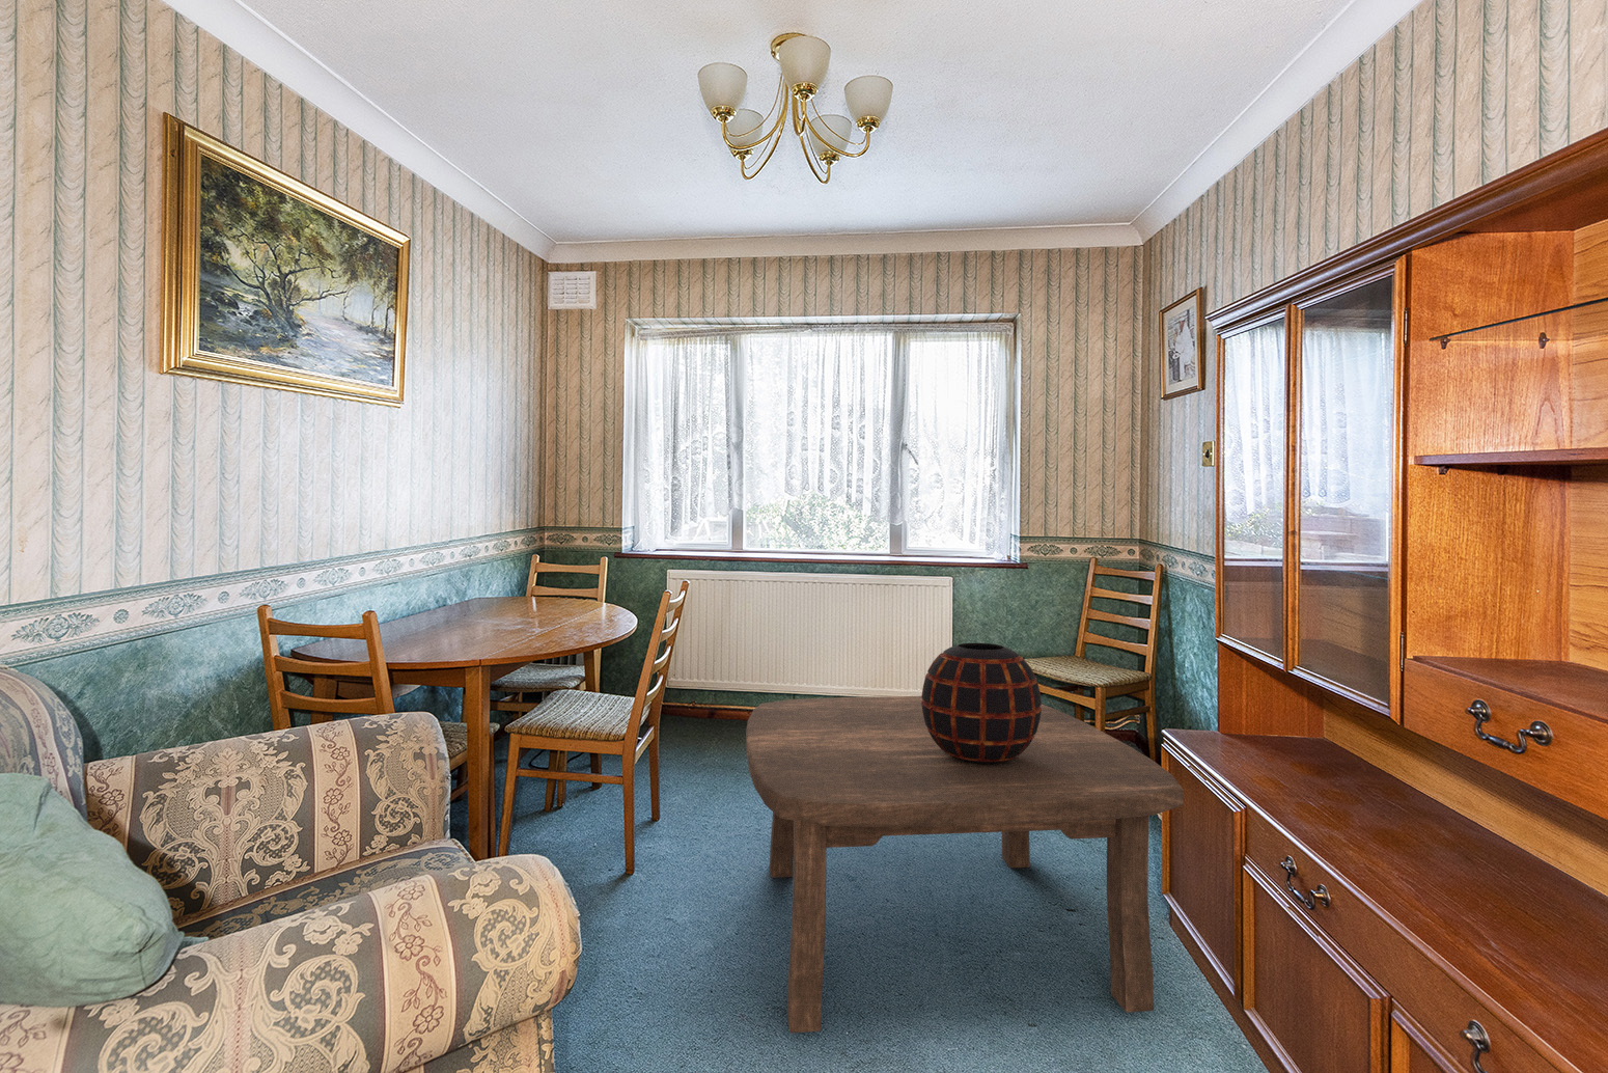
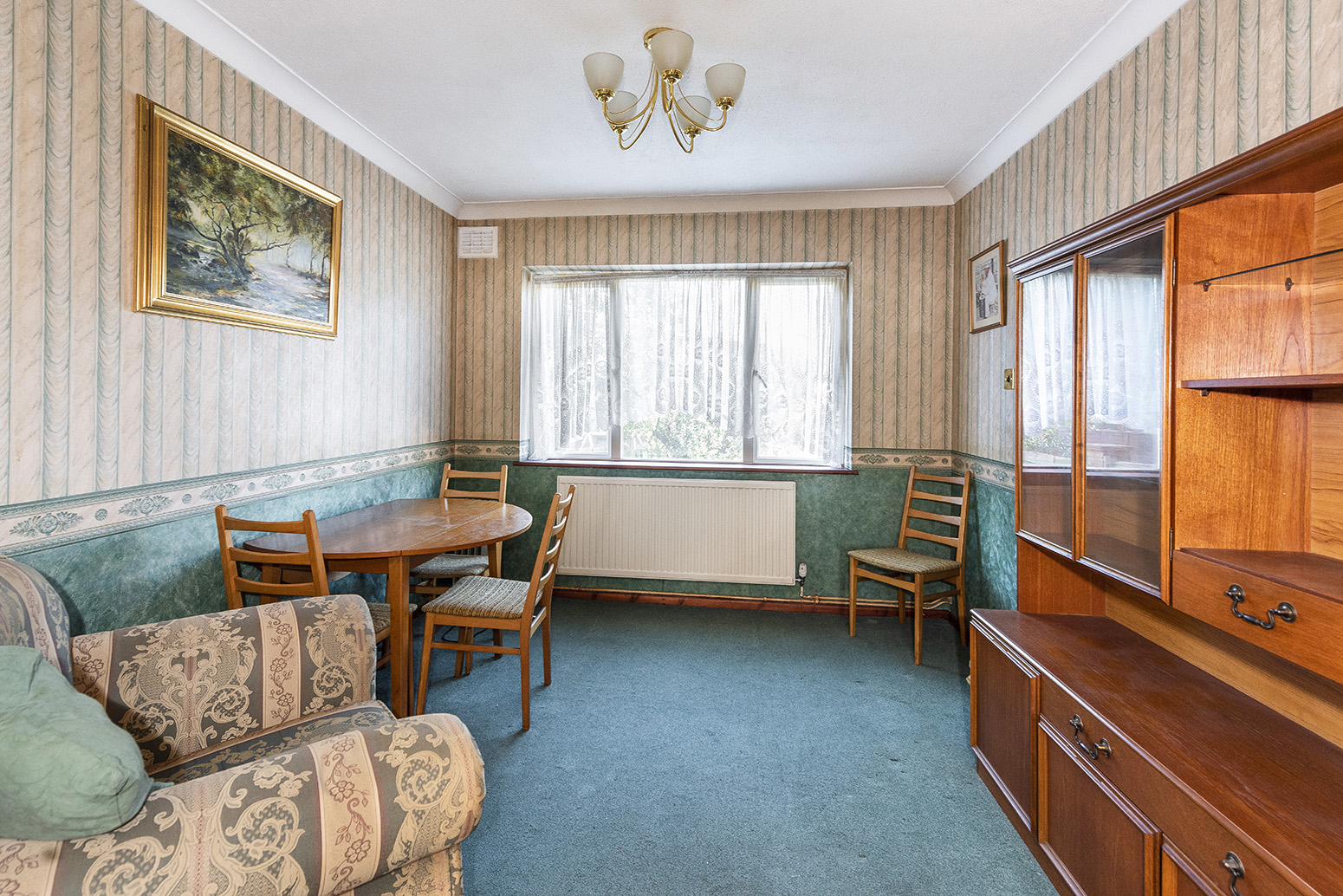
- coffee table [745,696,1184,1033]
- decorative vase [921,642,1043,765]
